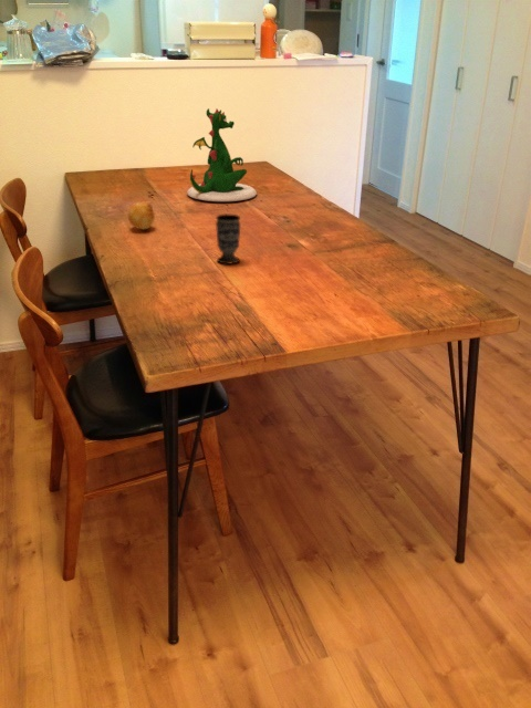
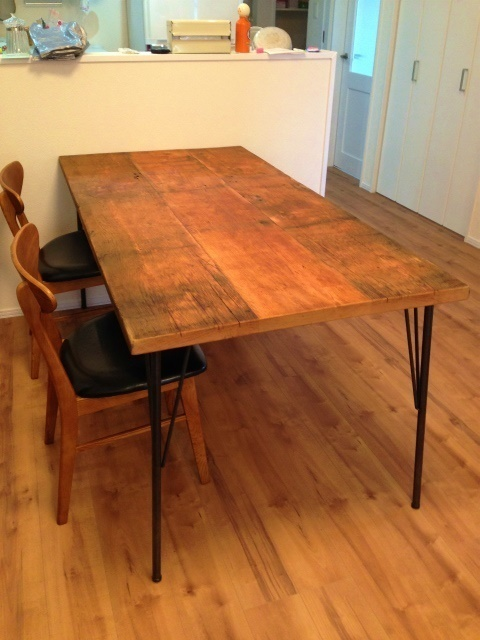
- fruit [127,201,156,231]
- cup [215,214,242,266]
- dragon figurine [186,107,258,202]
